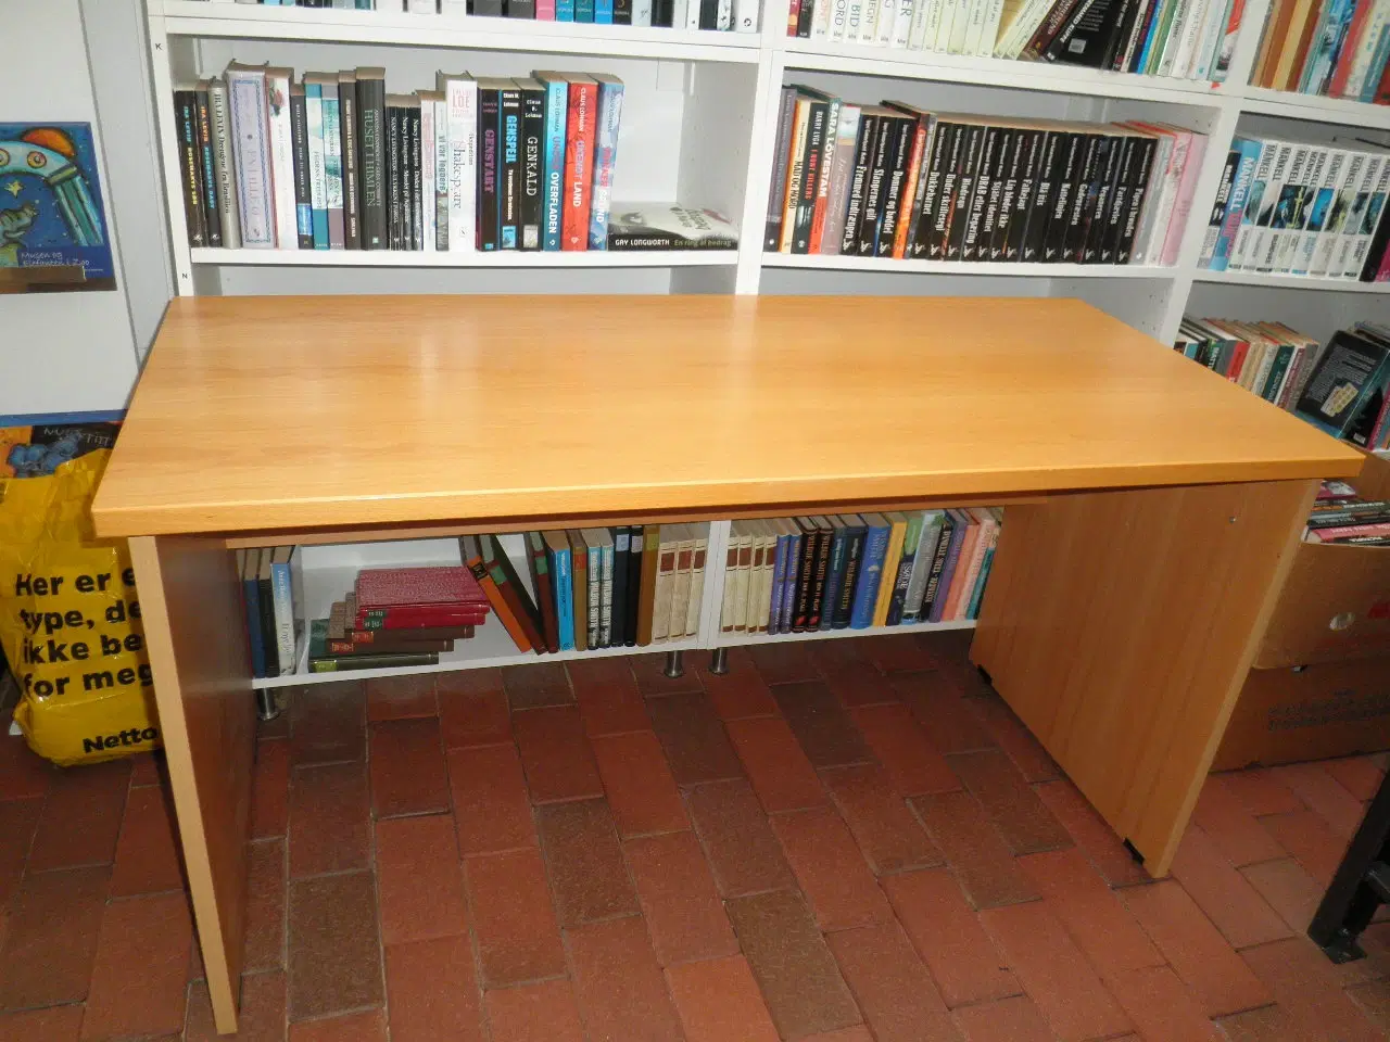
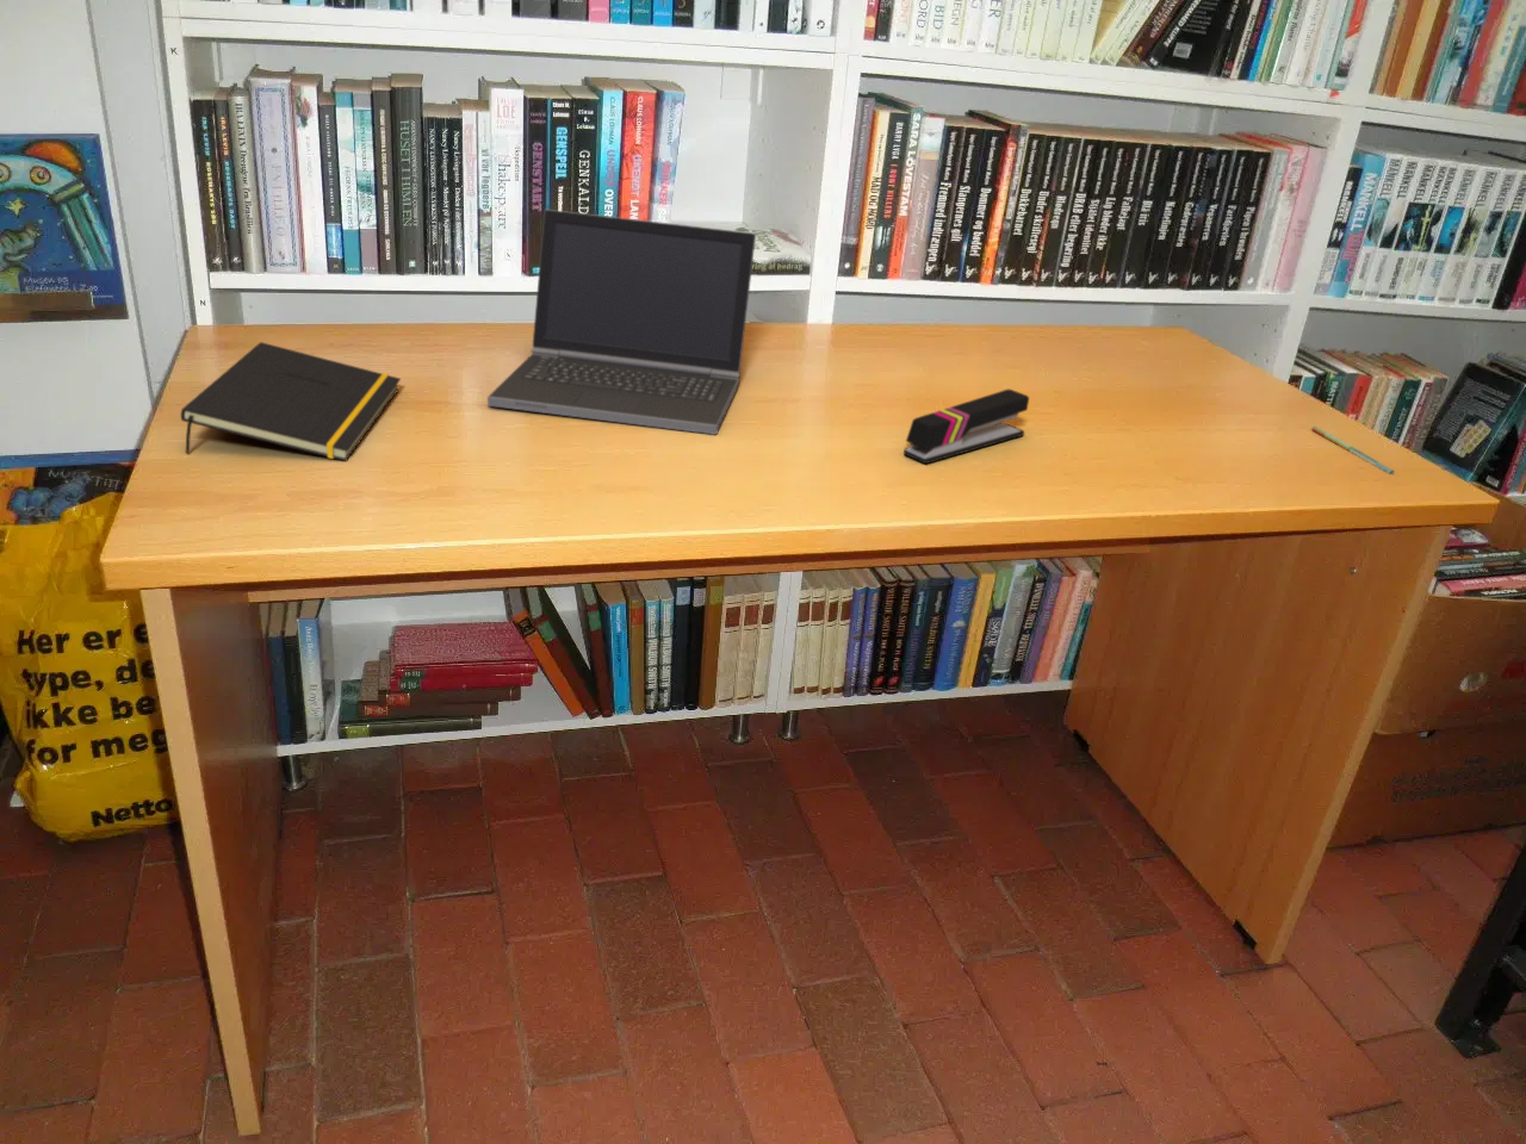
+ laptop computer [487,209,757,436]
+ stapler [902,388,1030,465]
+ notepad [180,341,401,463]
+ pen [1311,424,1396,476]
